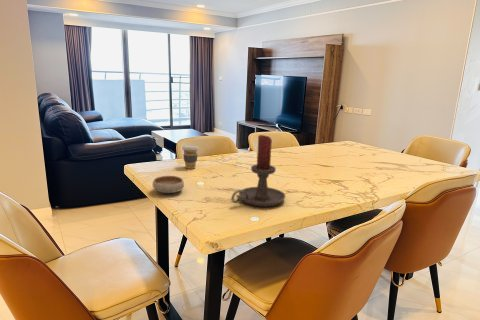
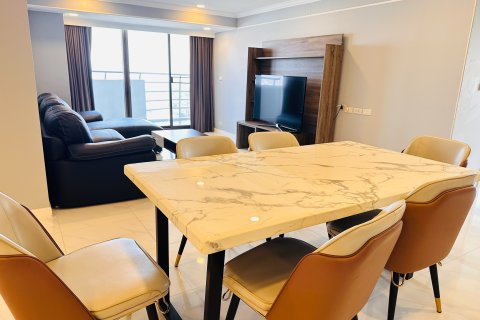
- coffee cup [181,144,200,170]
- bowl [152,175,185,194]
- candle holder [230,134,286,208]
